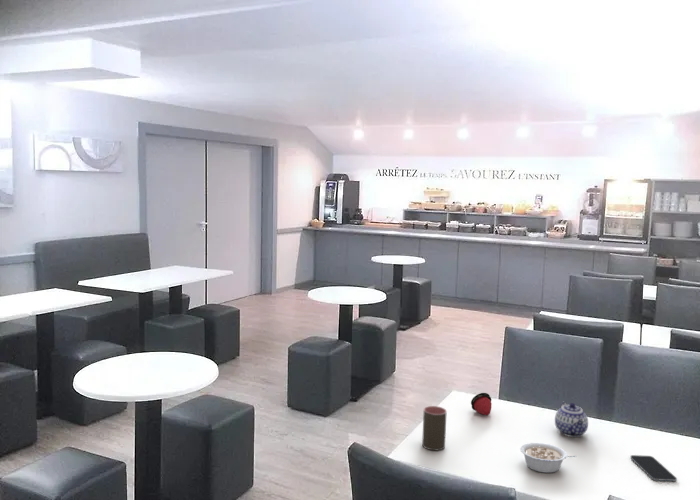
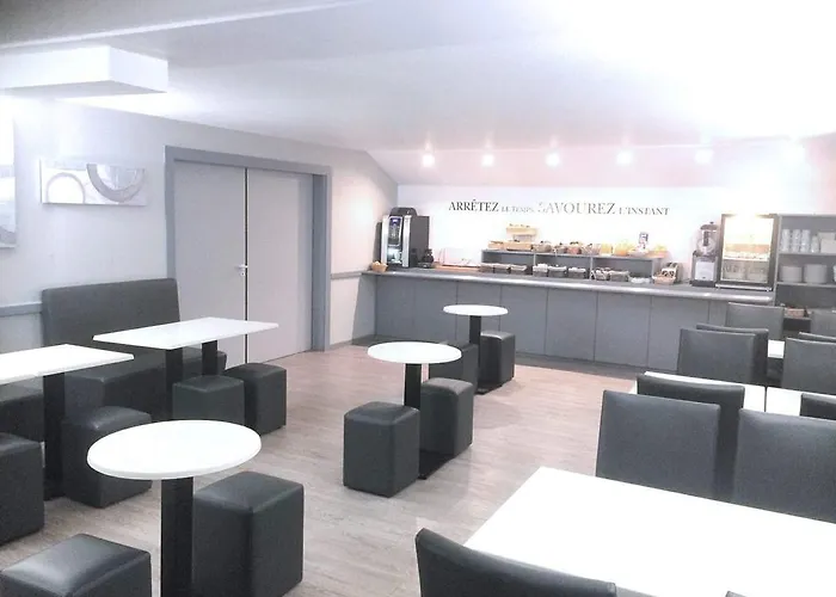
- teapot [554,401,589,438]
- legume [519,442,577,474]
- cup [421,405,448,451]
- smartphone [629,454,678,482]
- fruit [470,392,493,416]
